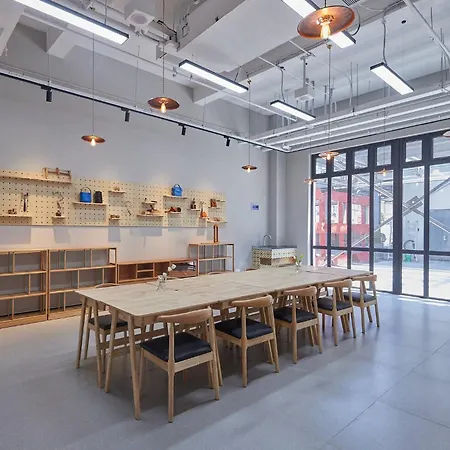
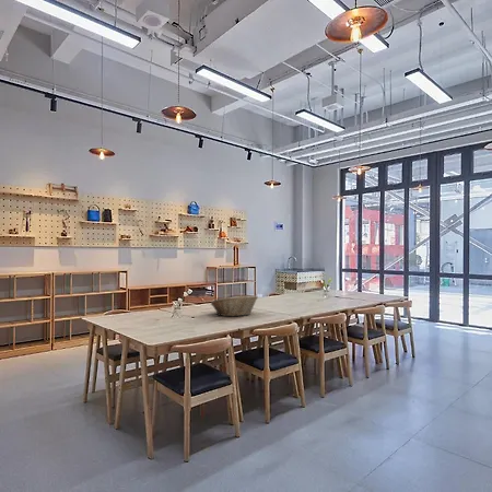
+ fruit basket [210,294,259,317]
